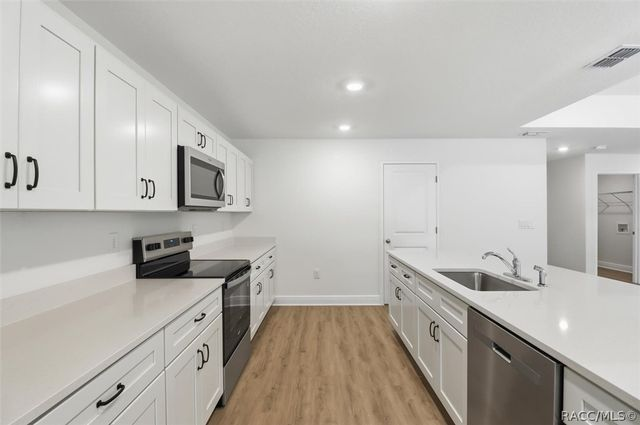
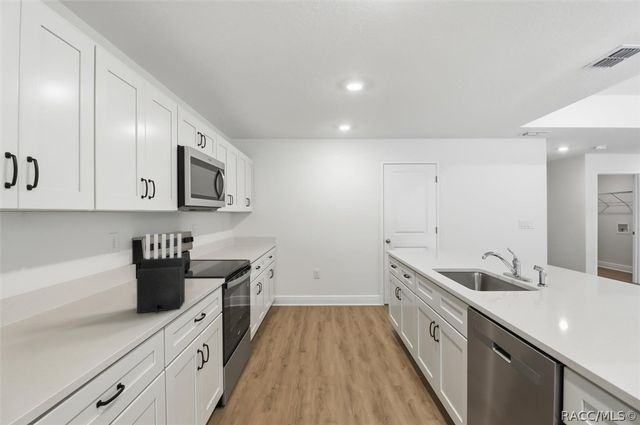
+ knife block [136,233,186,314]
